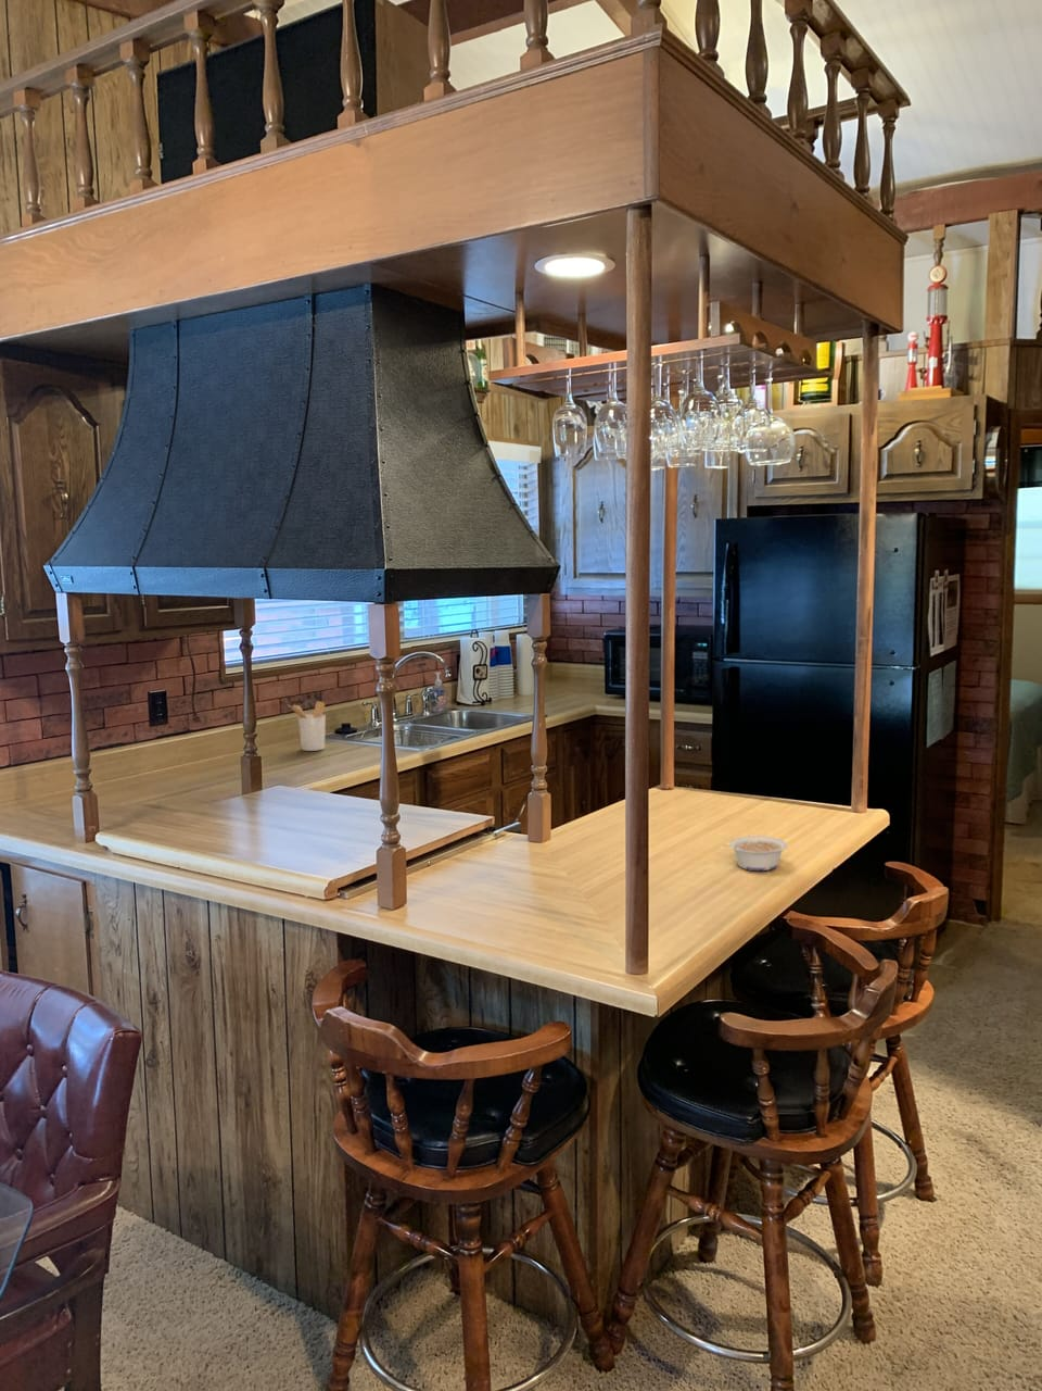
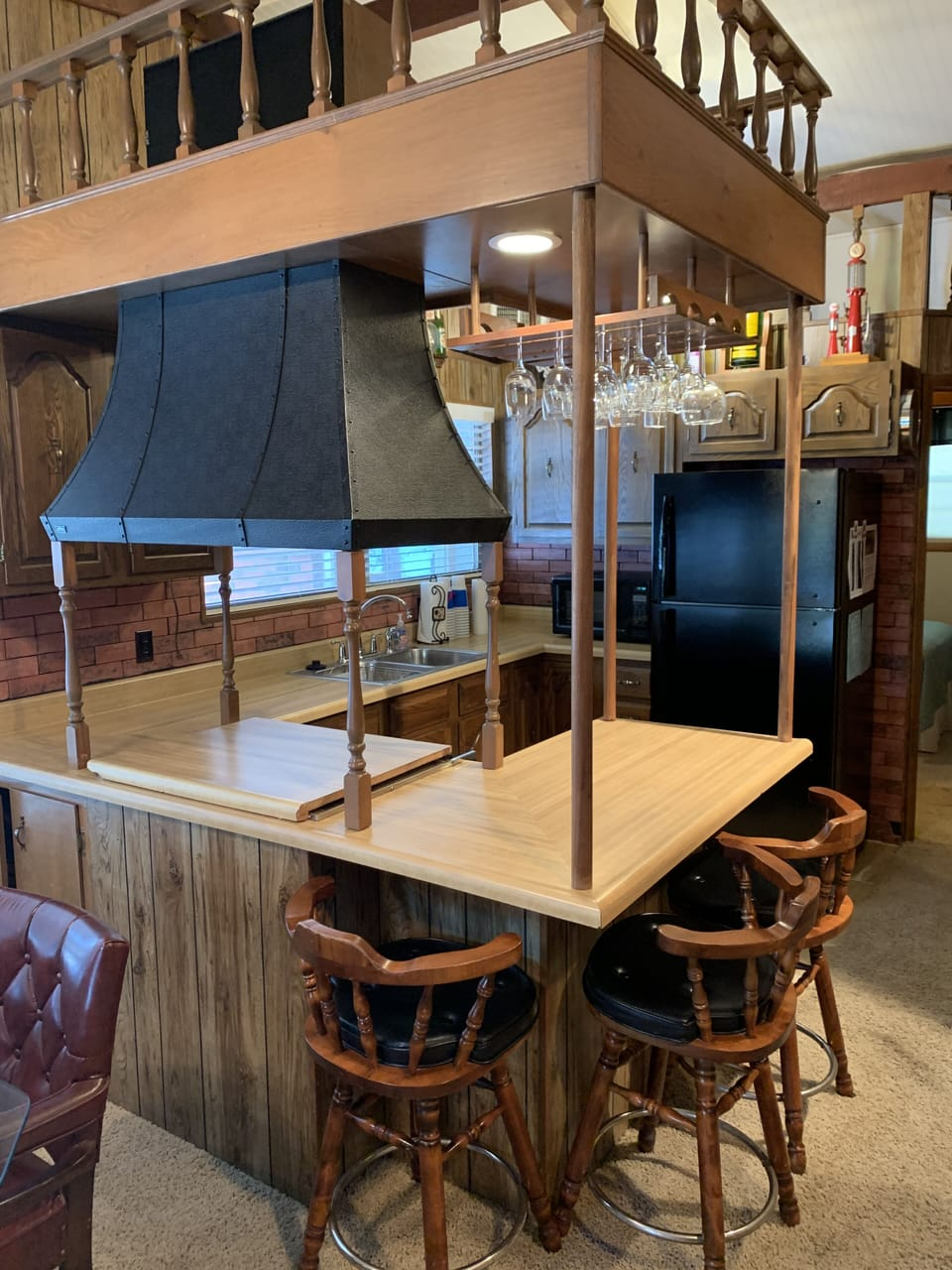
- utensil holder [289,700,326,752]
- legume [721,835,788,872]
